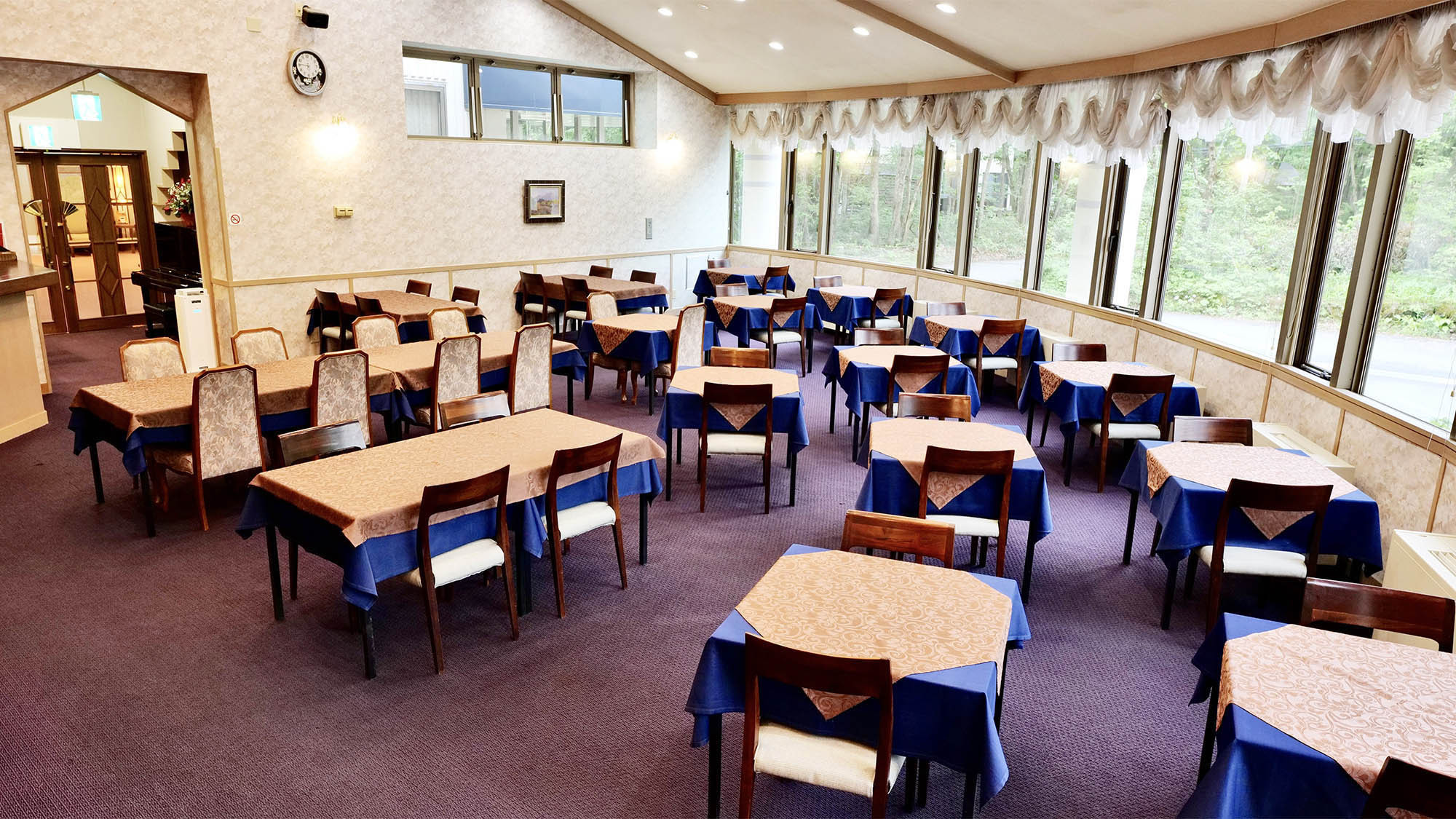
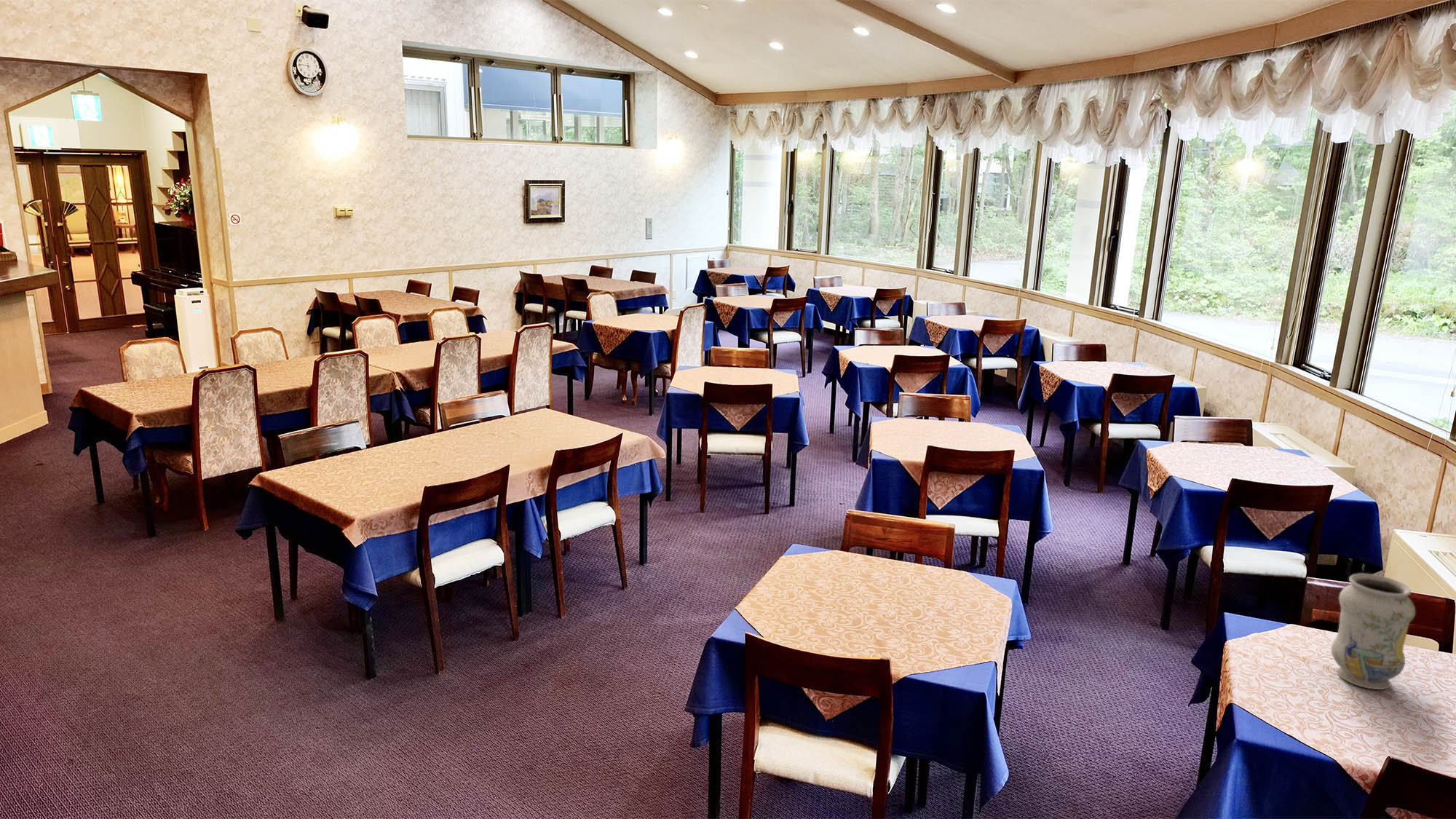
+ vase [1330,573,1416,690]
